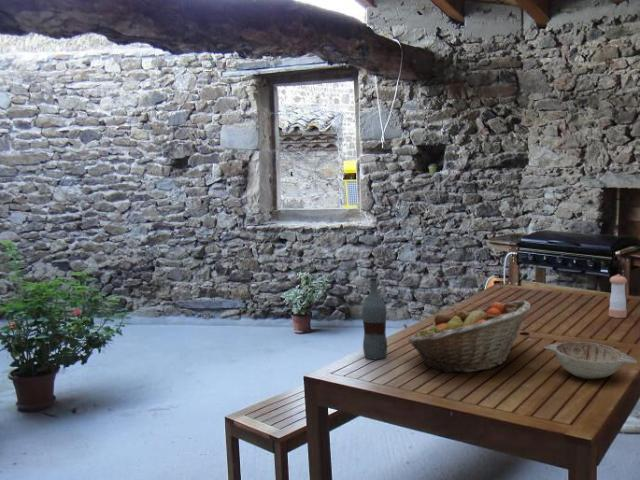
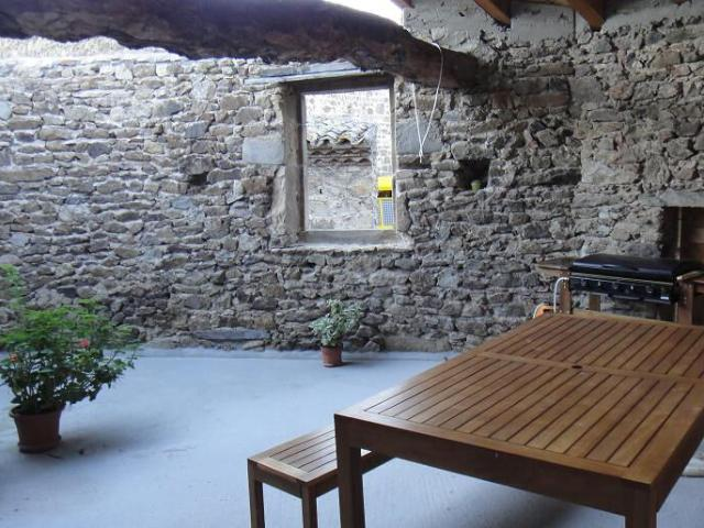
- decorative bowl [543,341,638,380]
- bottle [361,276,388,360]
- fruit basket [407,299,532,374]
- pepper shaker [608,273,628,319]
